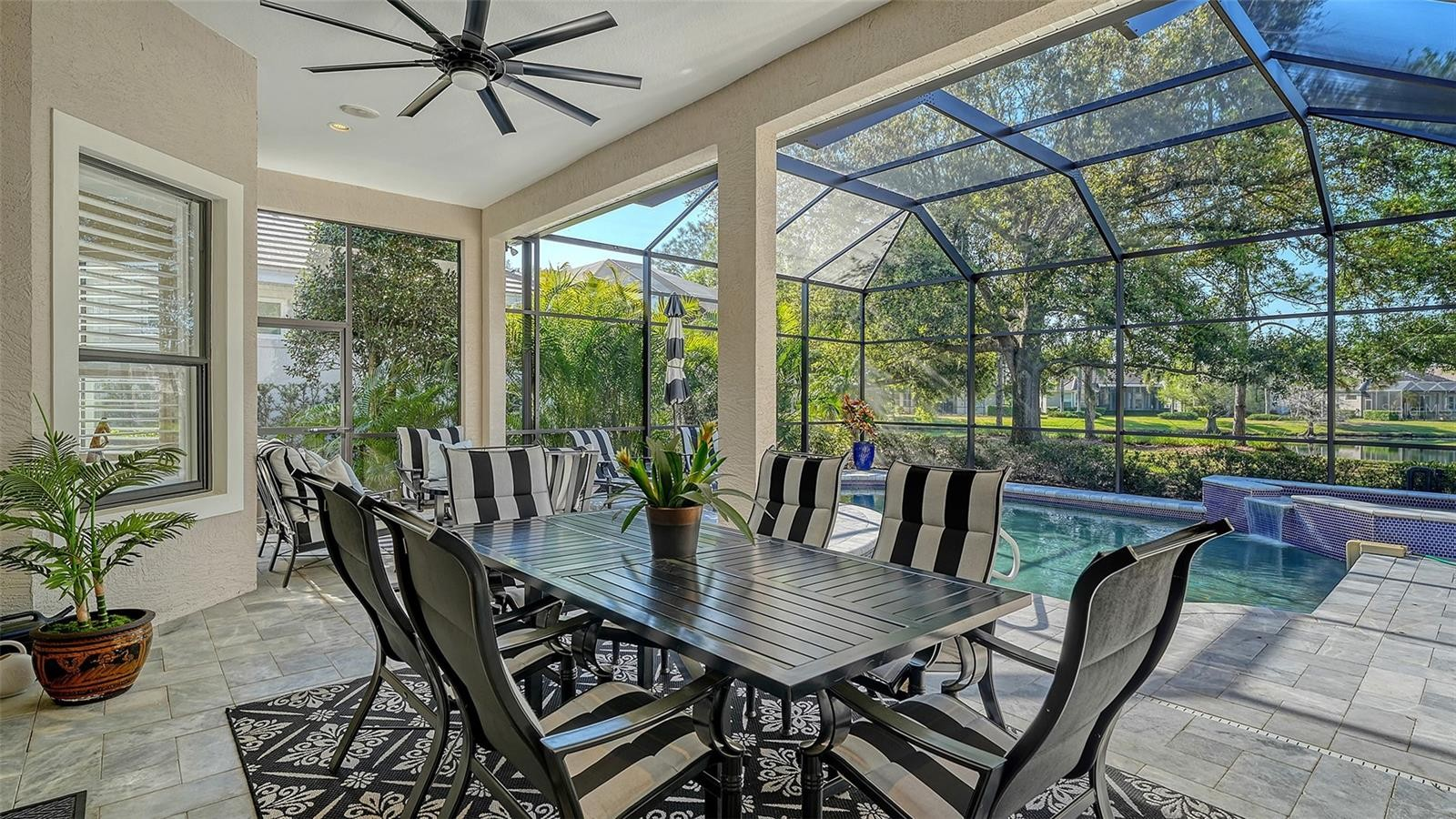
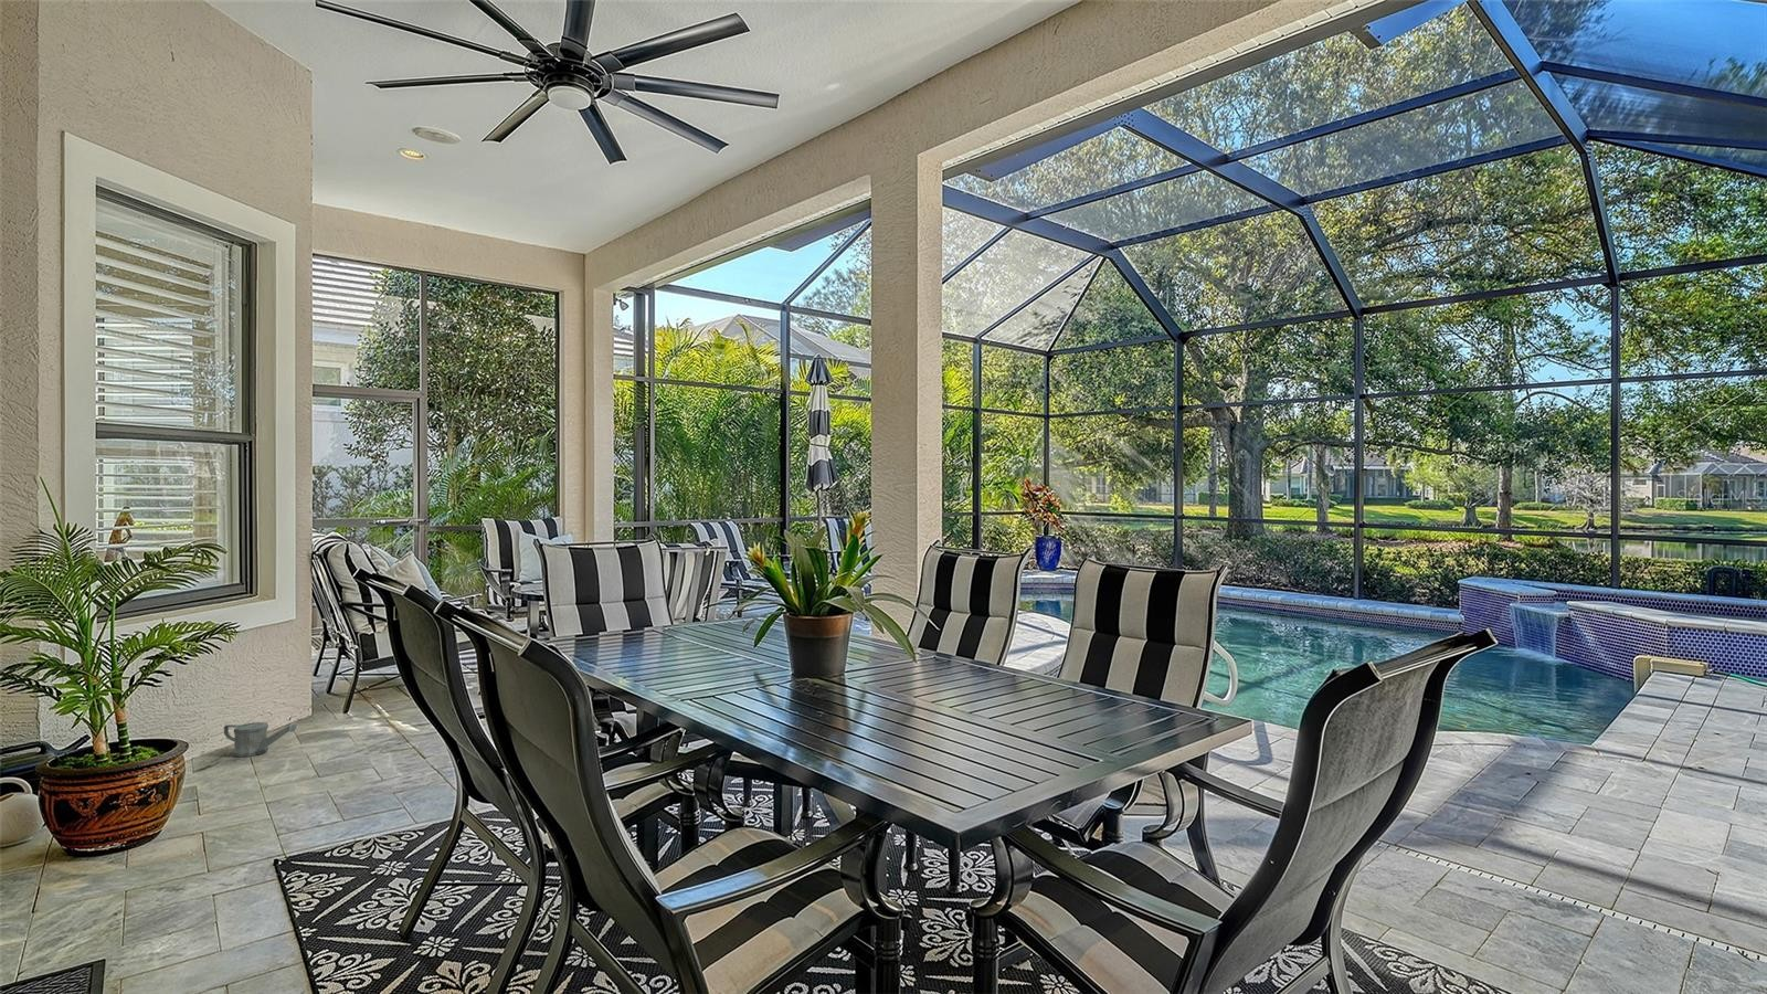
+ watering can [223,721,299,757]
